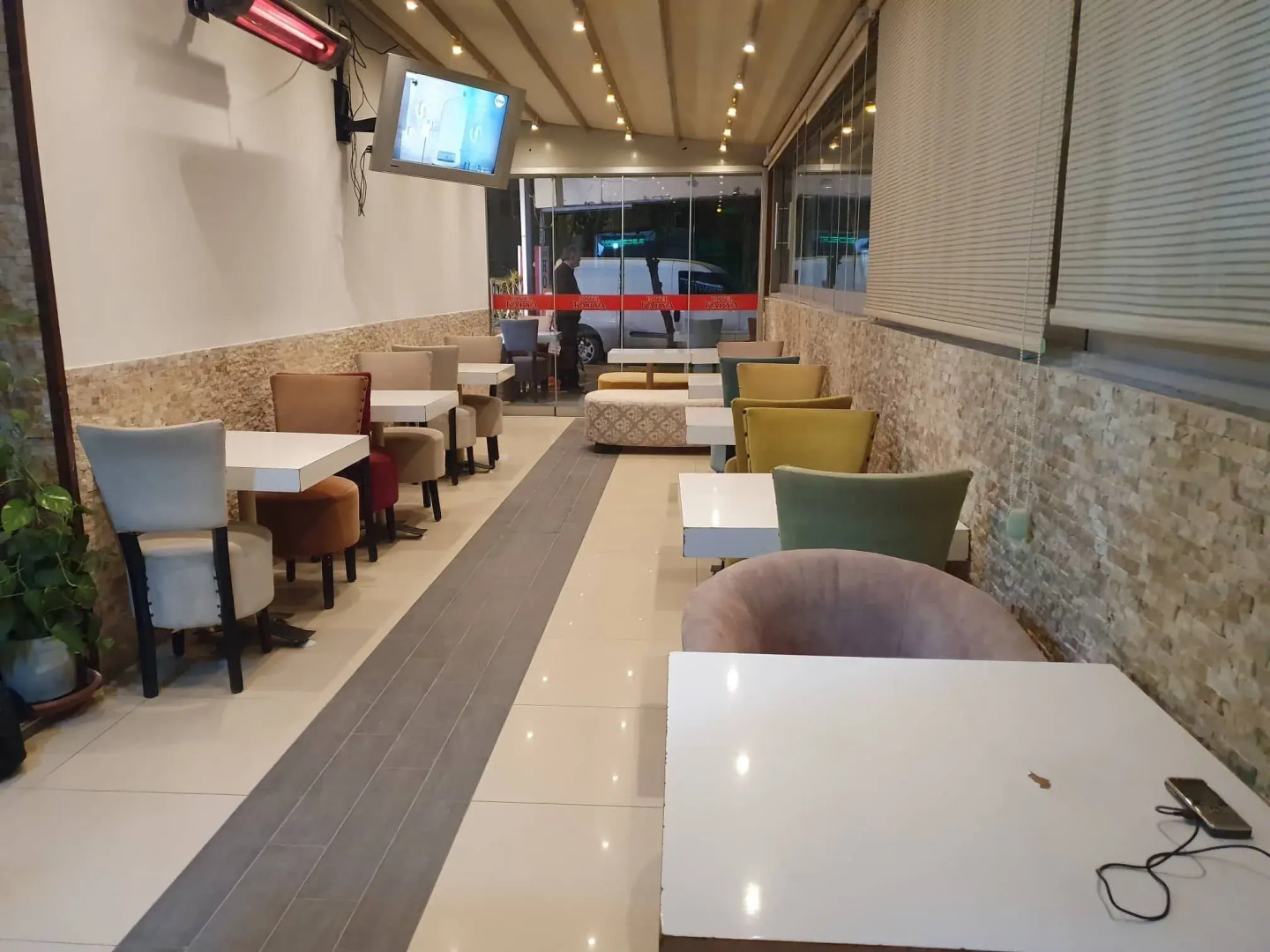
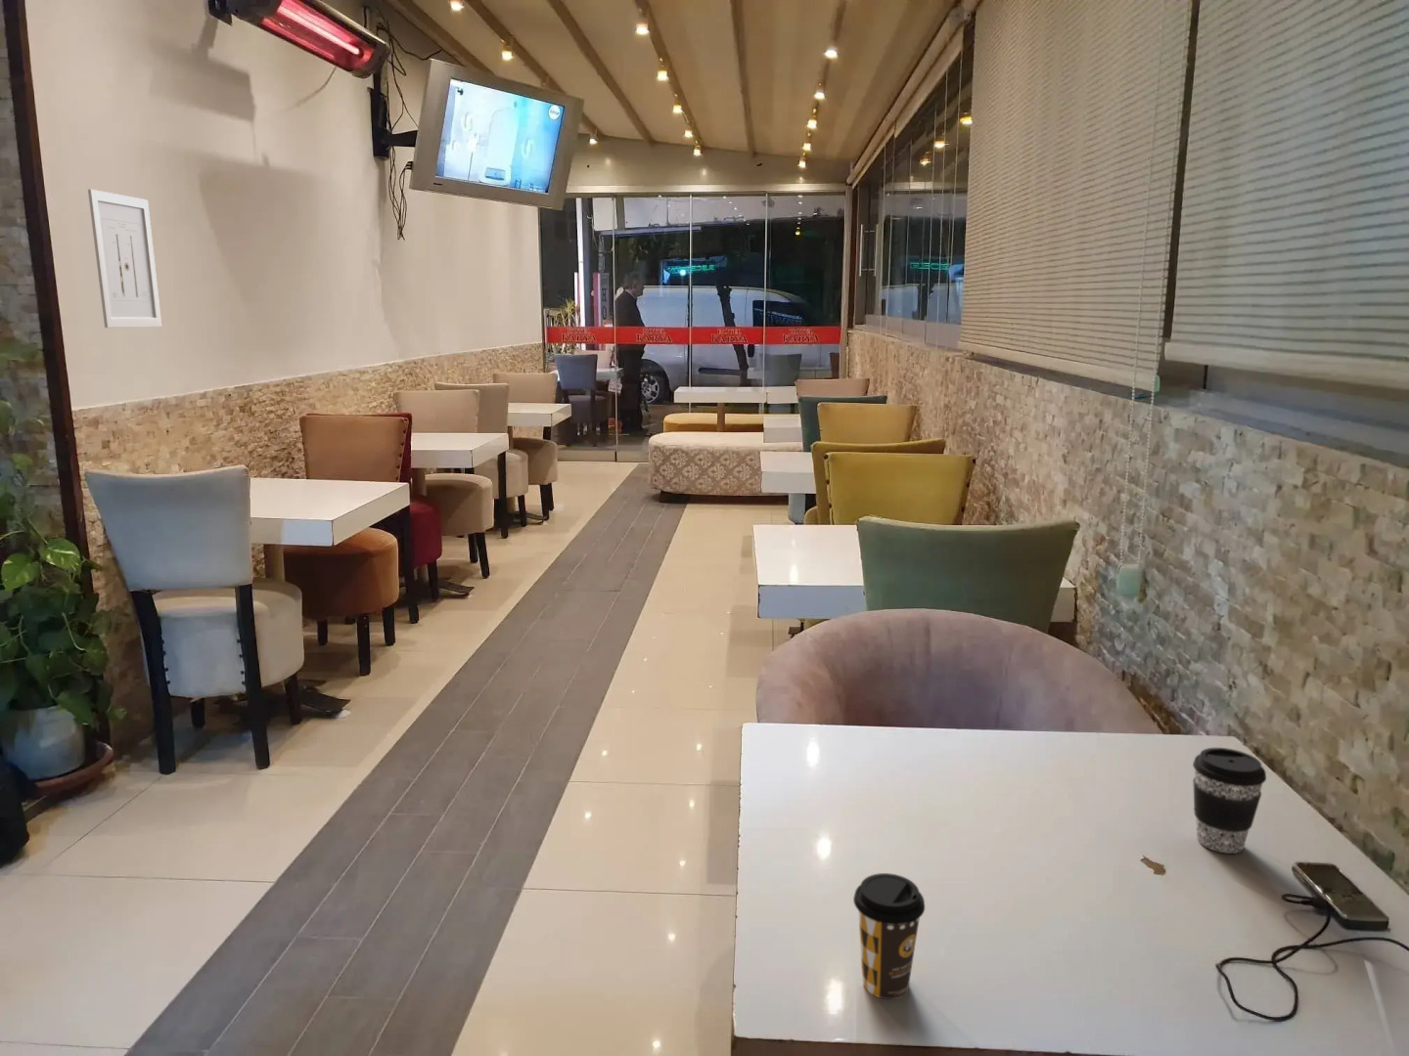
+ wall art [87,189,162,328]
+ coffee cup [1192,747,1267,854]
+ coffee cup [852,872,925,1001]
